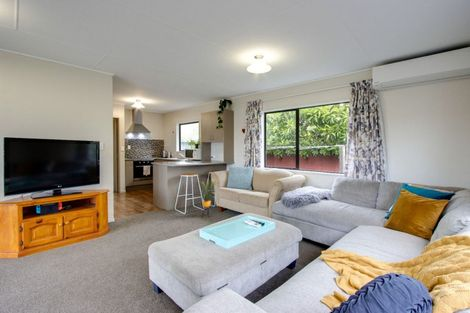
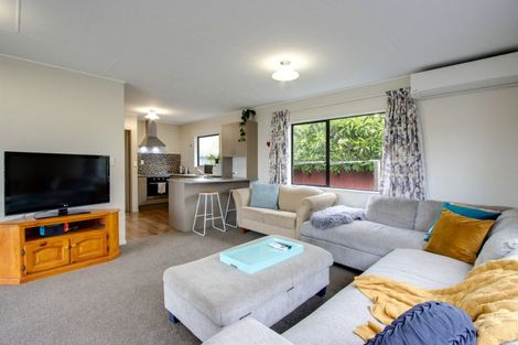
- house plant [188,176,218,217]
